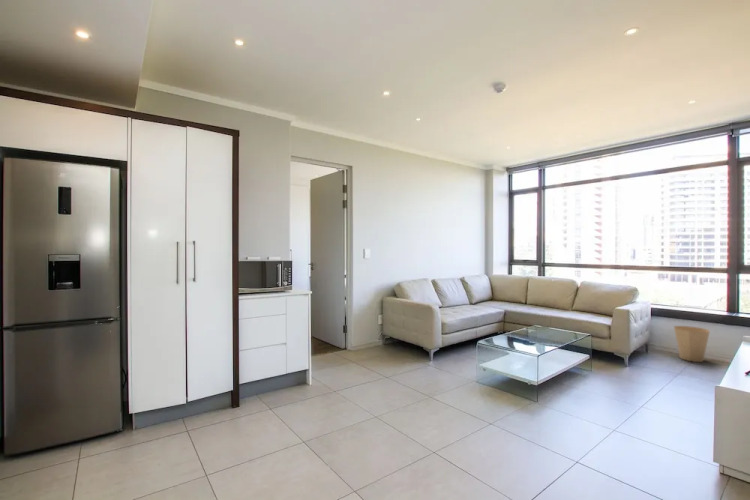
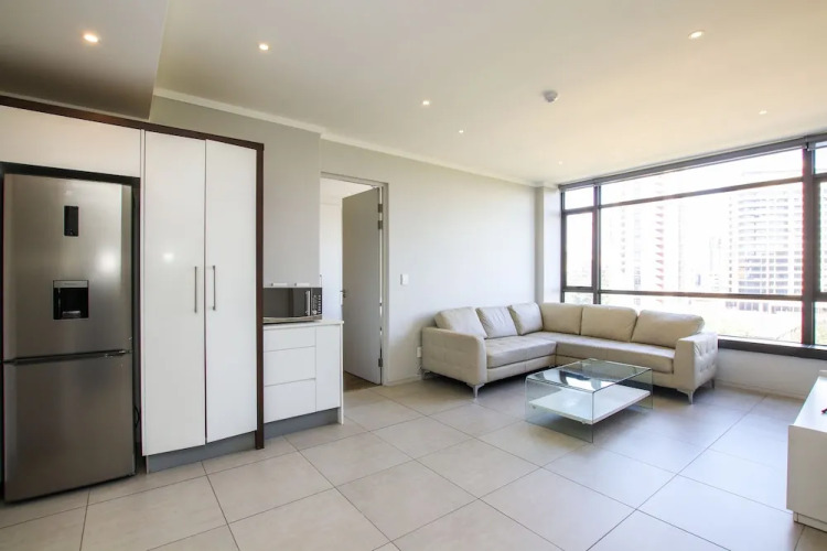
- trash can [673,325,711,363]
